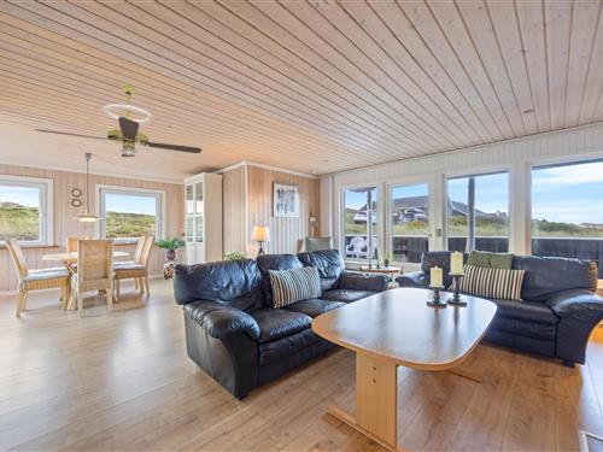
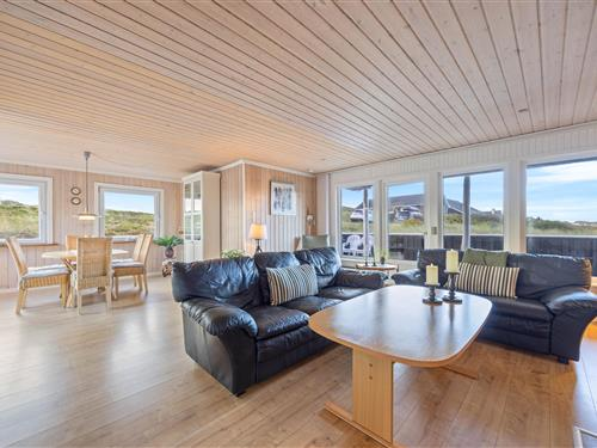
- ceiling fan [34,83,203,163]
